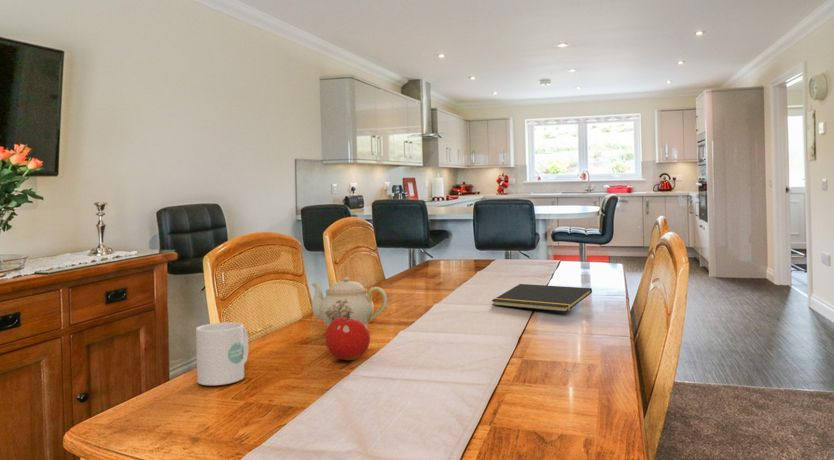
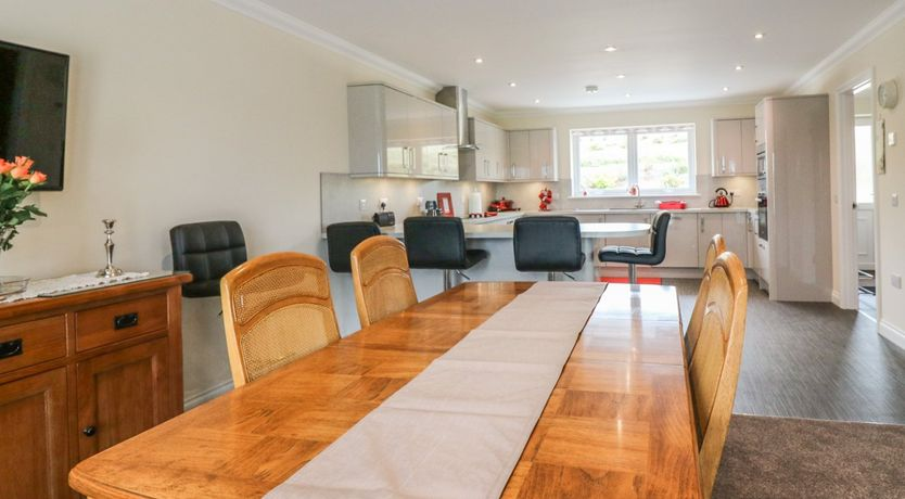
- teapot [310,276,388,328]
- fruit [325,312,371,361]
- notepad [491,283,593,313]
- mug [195,321,249,386]
